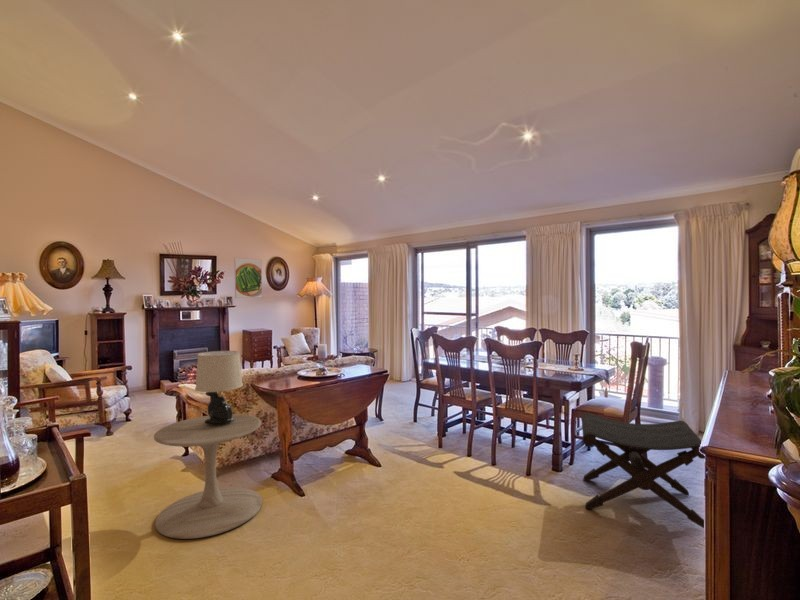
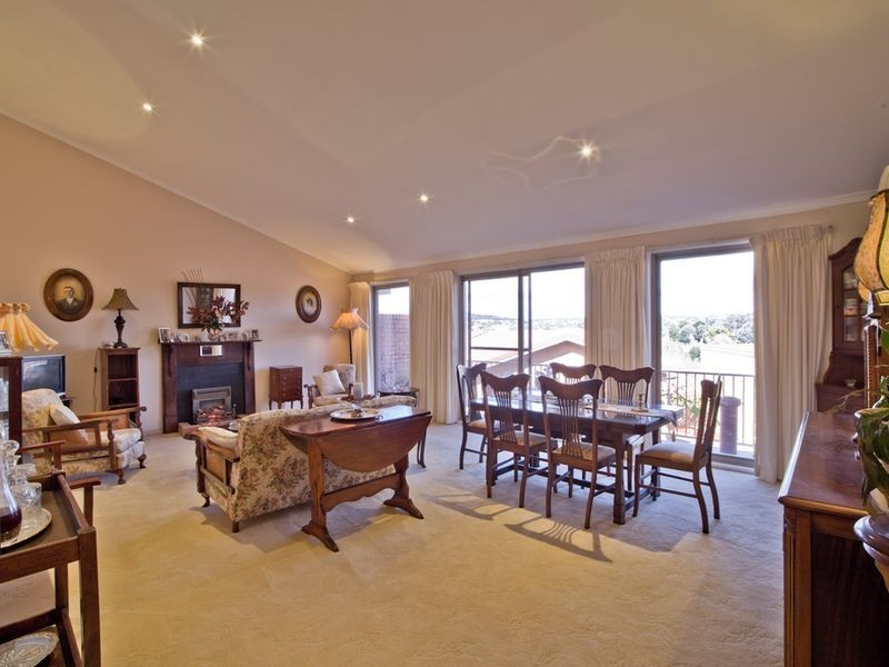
- side table [153,413,263,540]
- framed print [234,257,263,299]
- table lamp [194,350,244,425]
- footstool [580,412,706,529]
